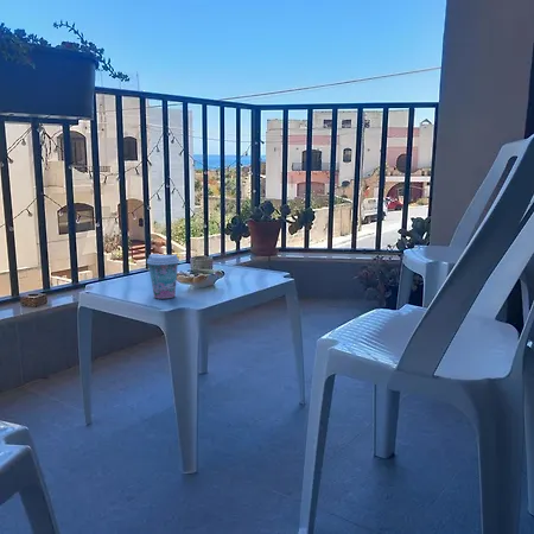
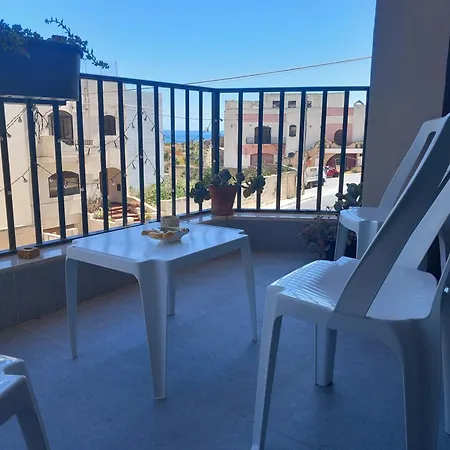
- coffee cup [146,253,180,300]
